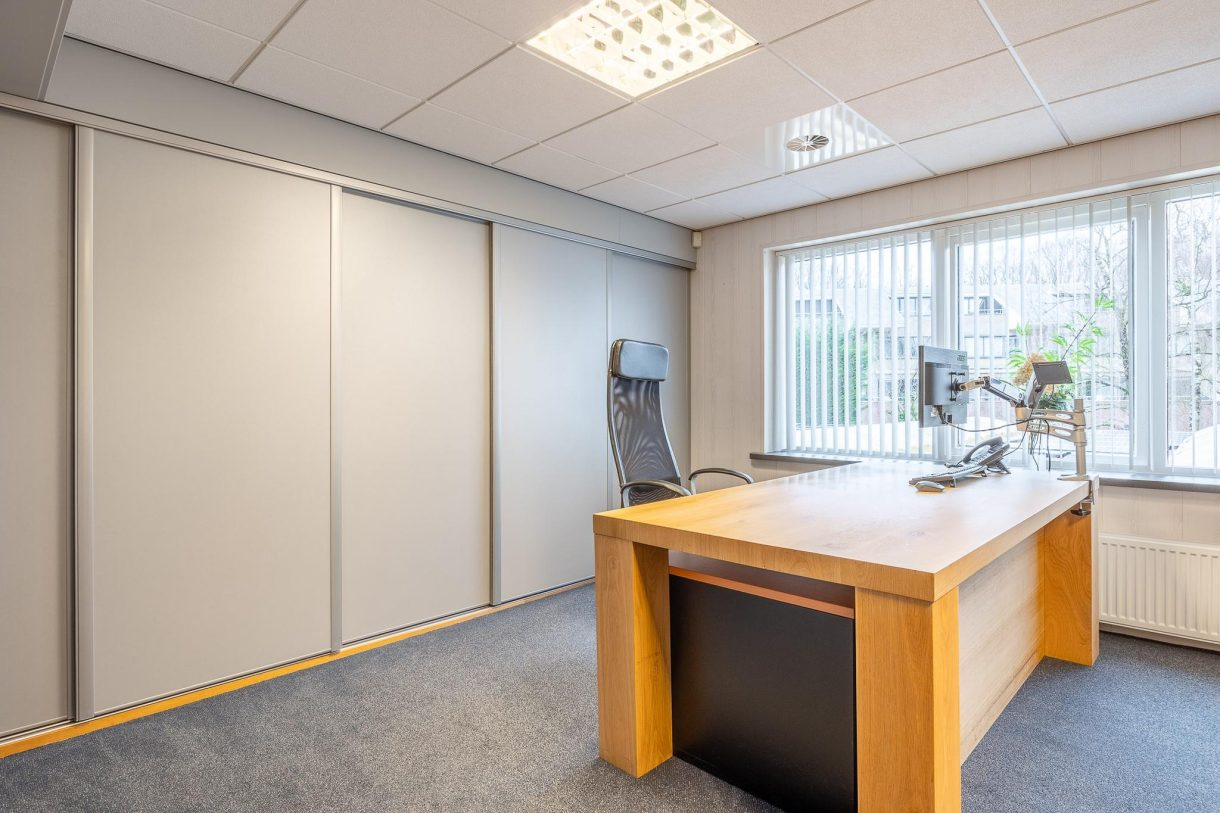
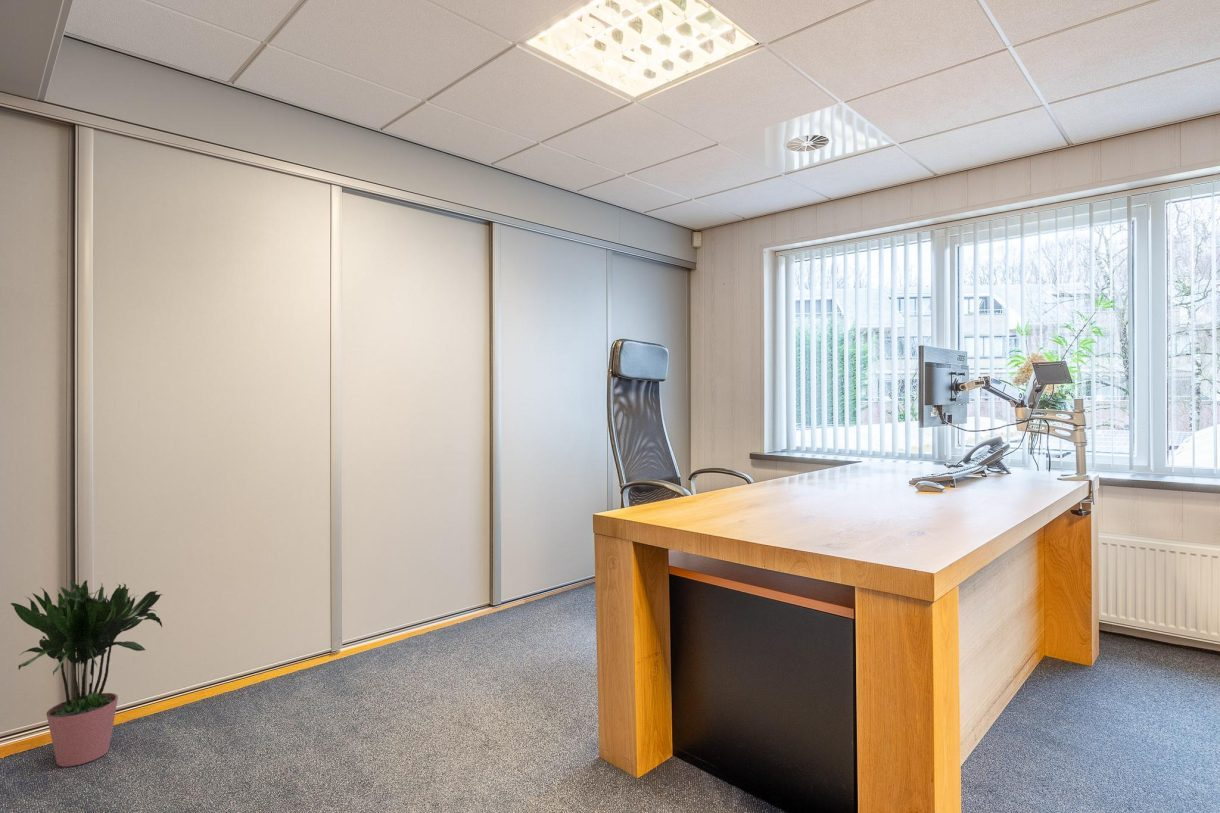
+ potted plant [10,579,166,768]
